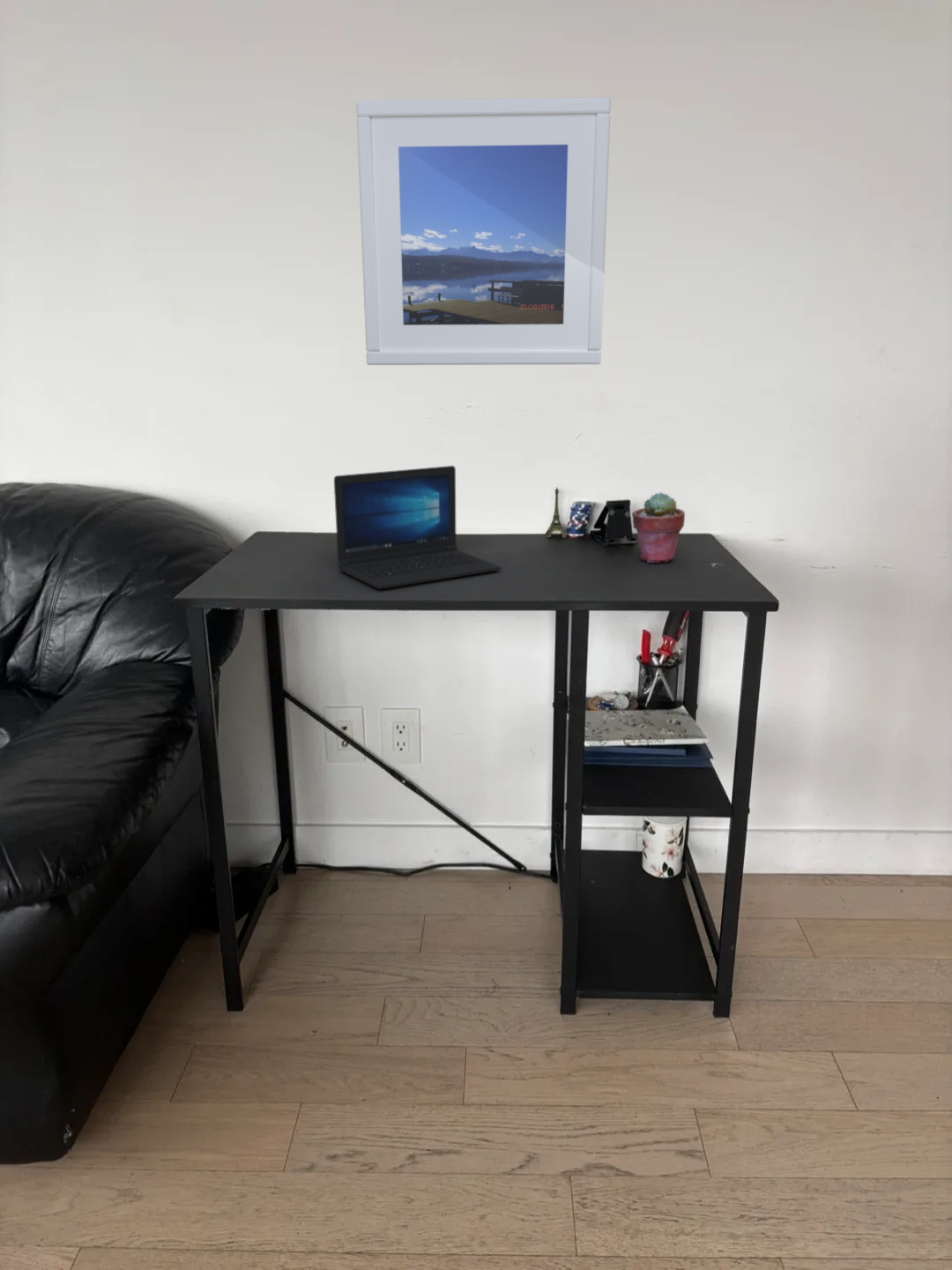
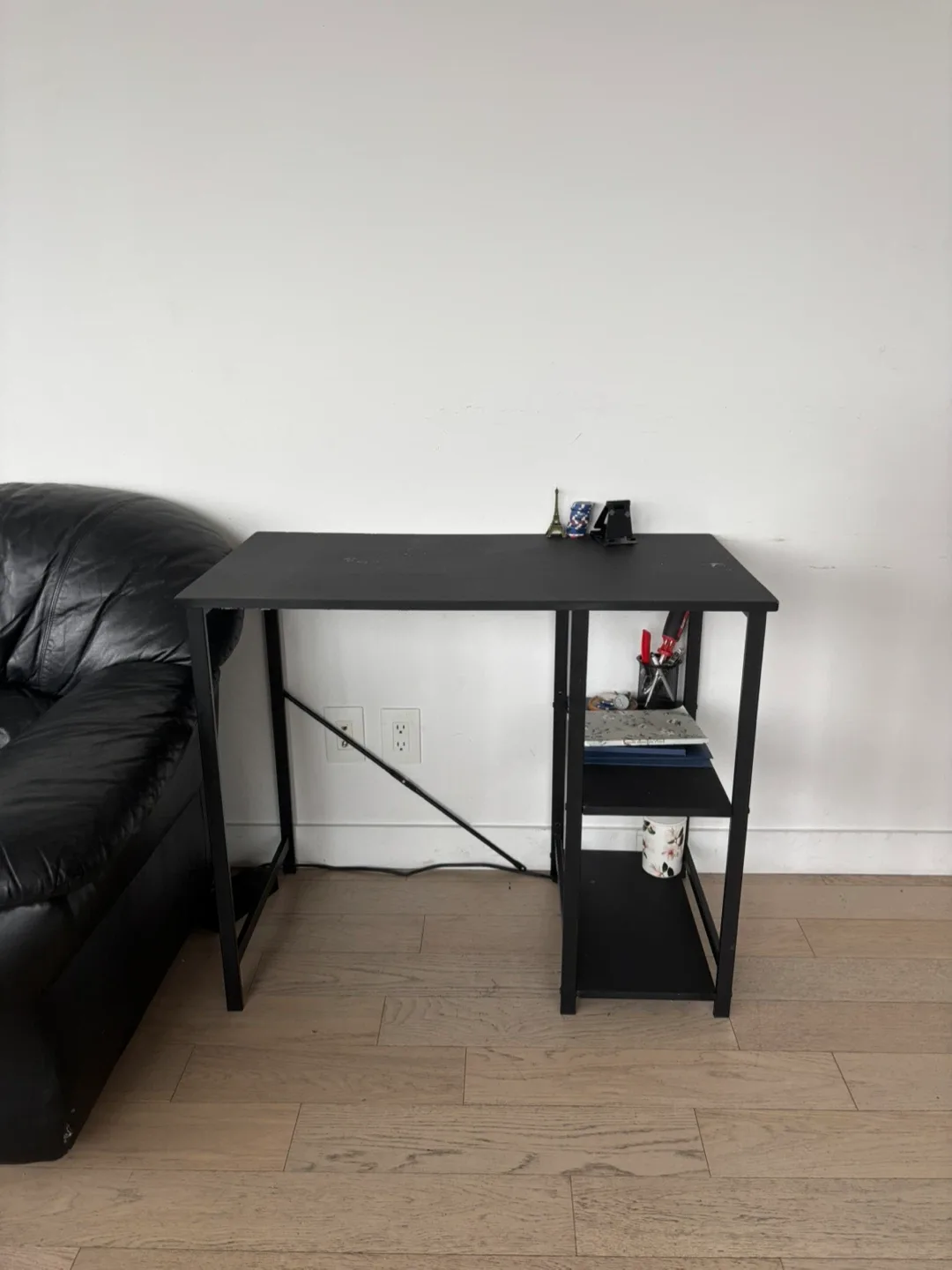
- laptop [333,465,502,590]
- potted succulent [631,491,686,564]
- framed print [355,96,612,366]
